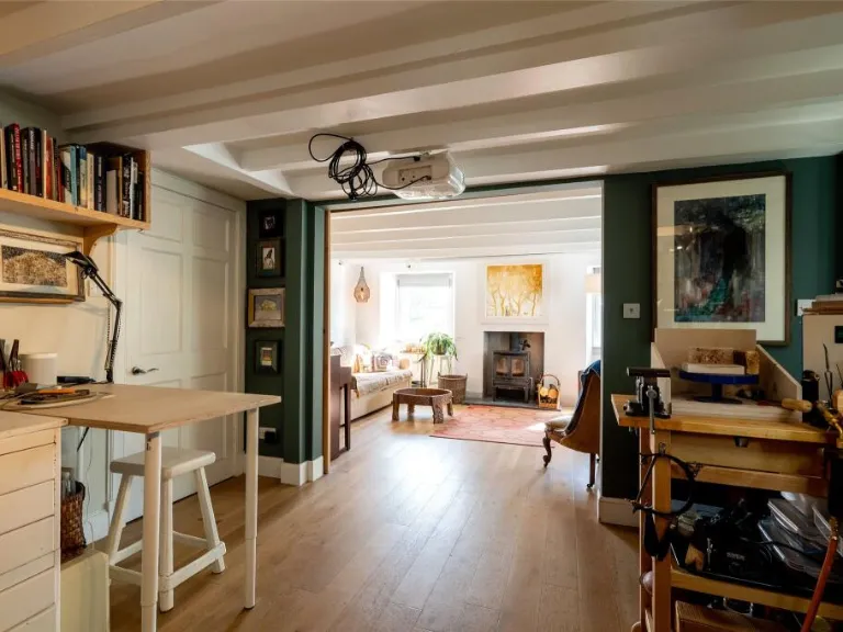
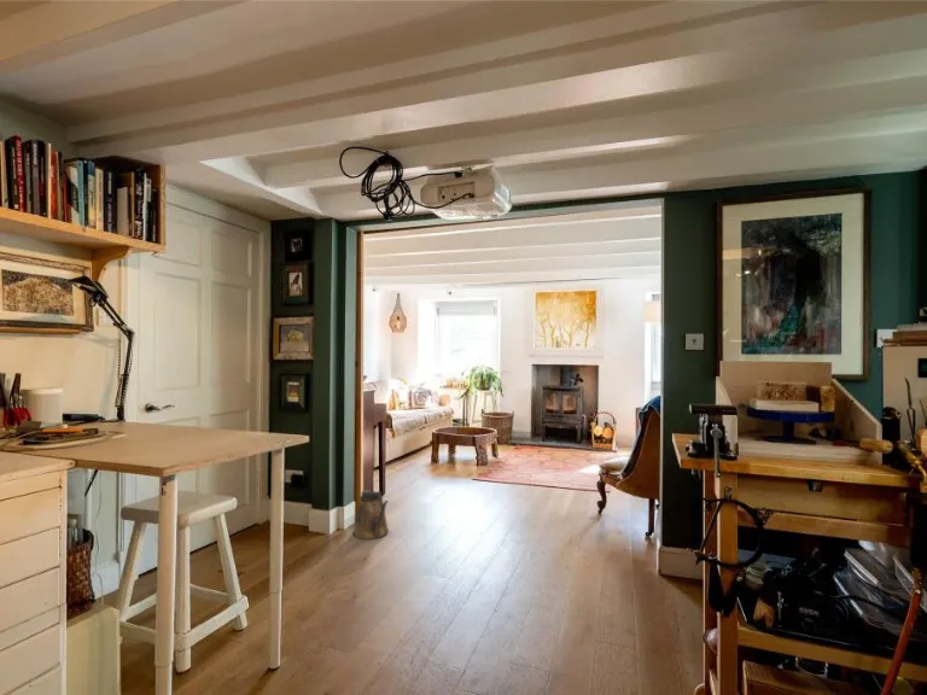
+ watering can [352,489,390,541]
